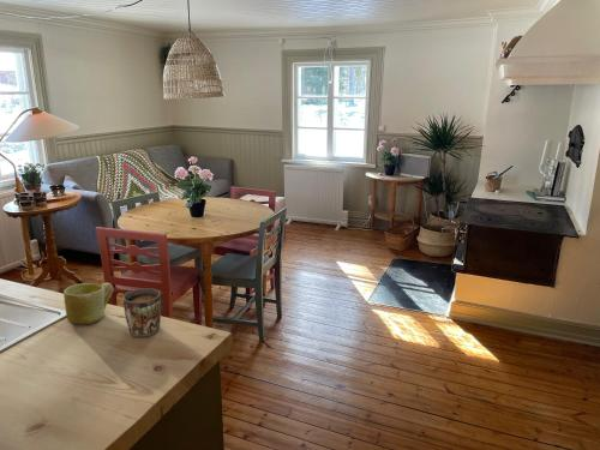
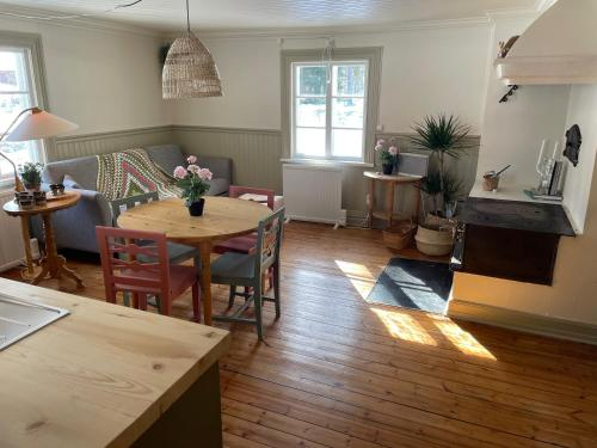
- mug [62,282,115,325]
- mug [122,287,162,338]
